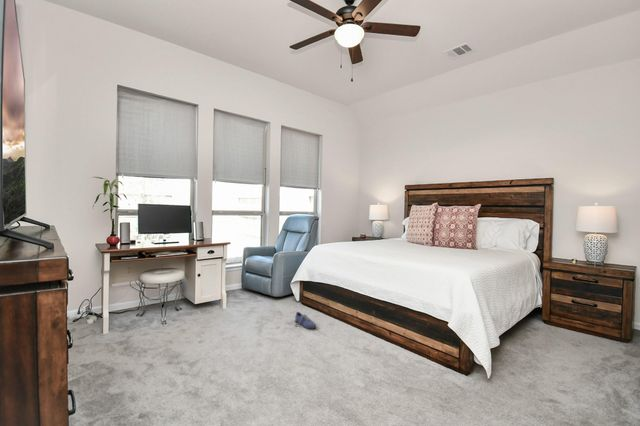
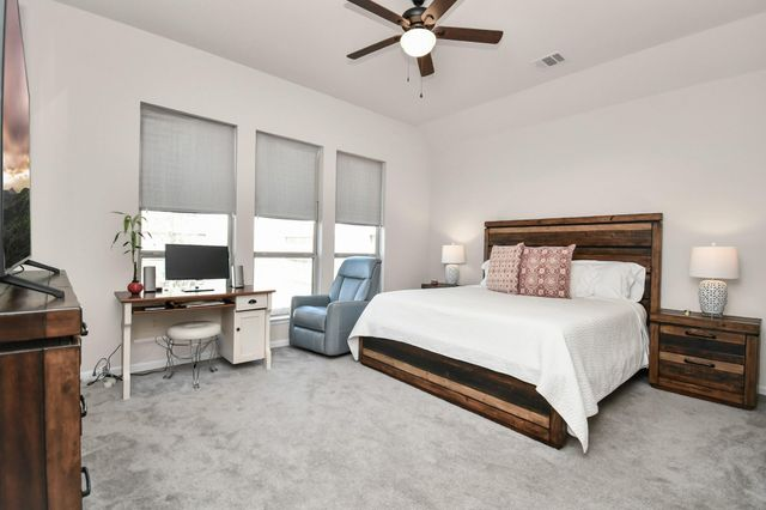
- shoe [294,311,317,330]
